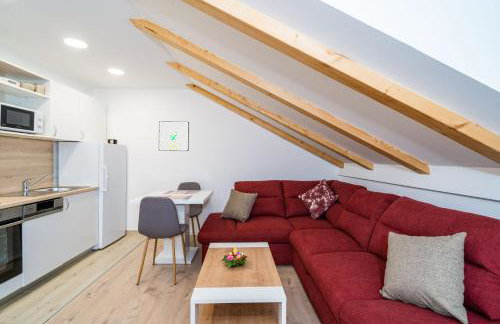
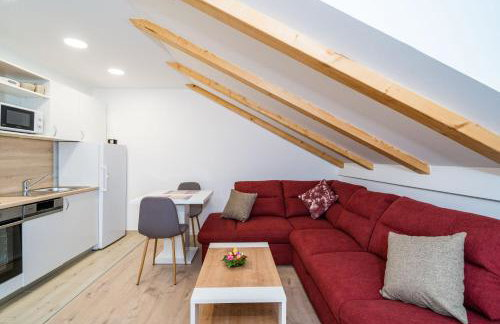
- wall art [158,120,190,152]
